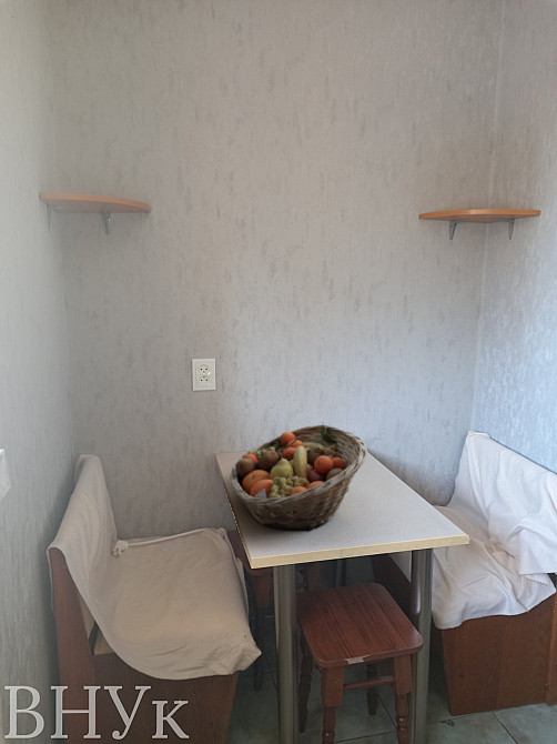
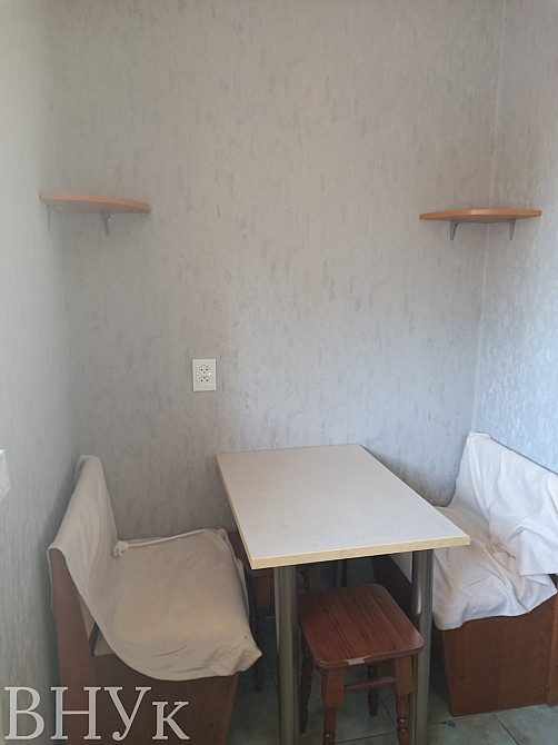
- fruit basket [229,424,368,531]
